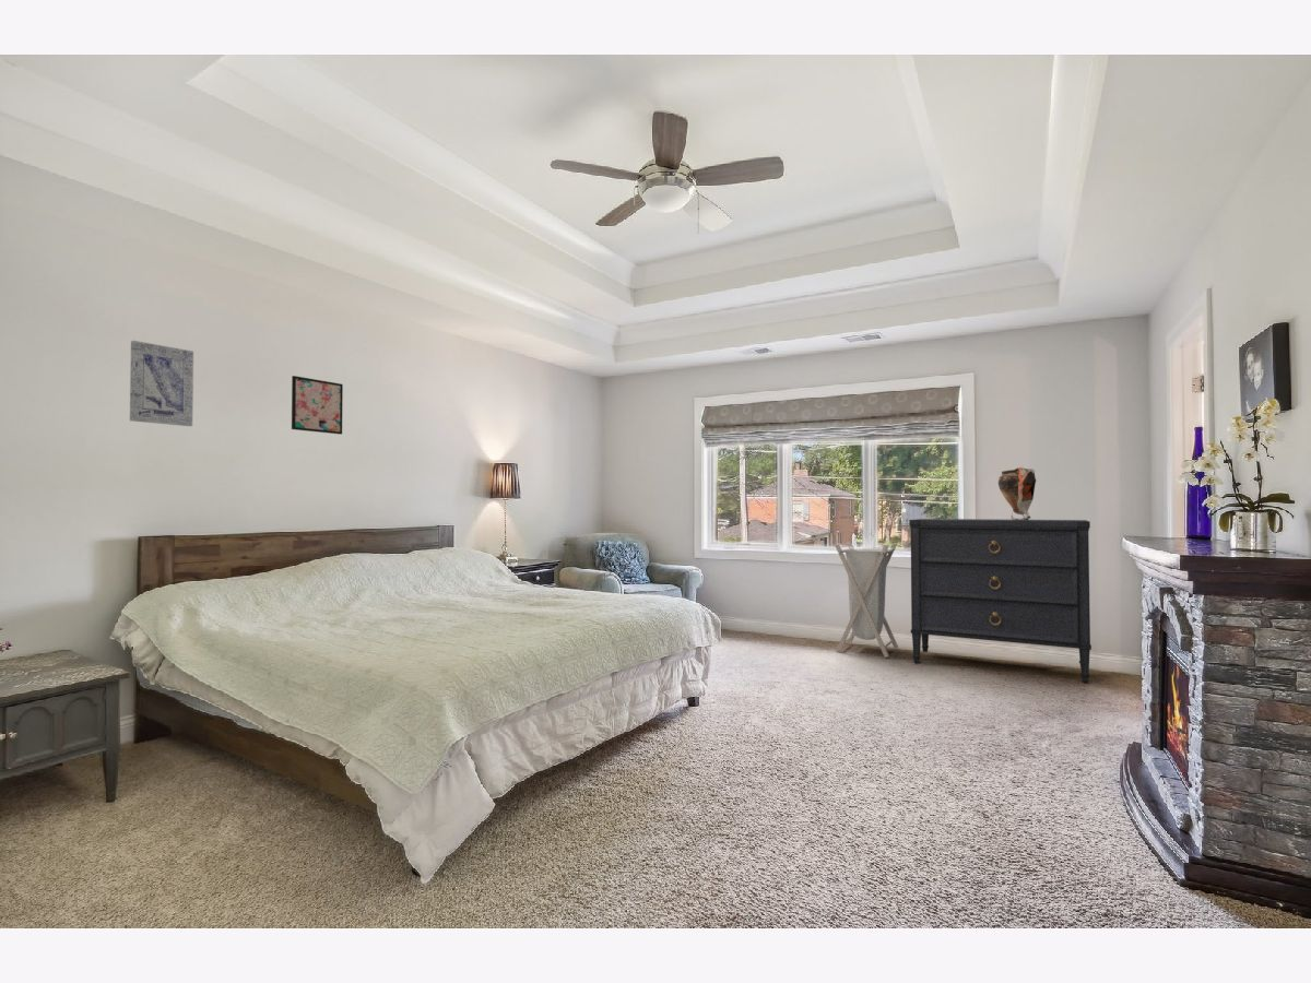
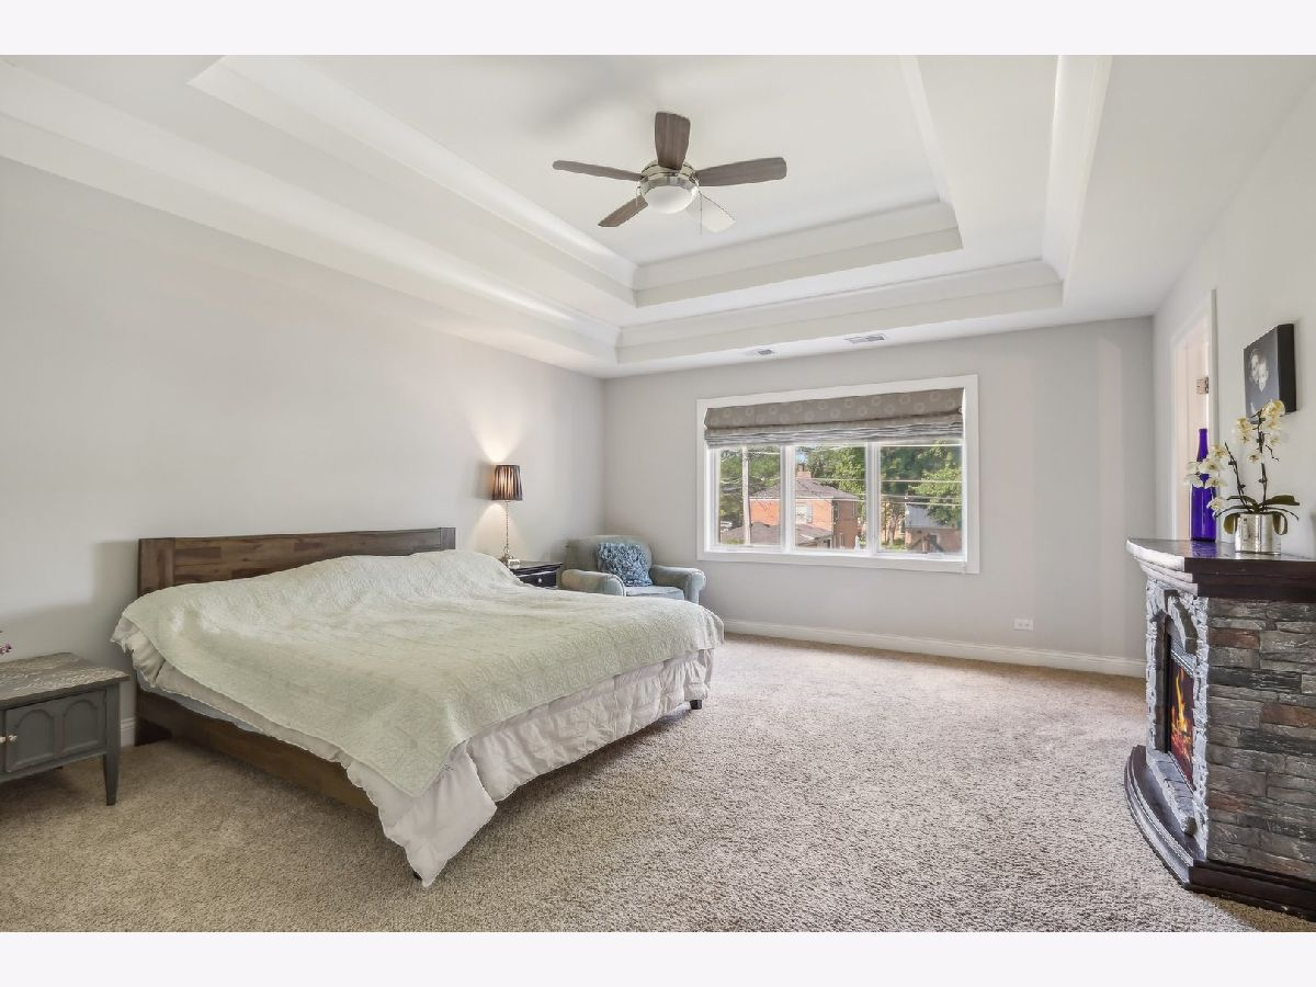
- vase [997,466,1037,520]
- wall art [129,340,194,427]
- dresser [908,518,1092,684]
- laundry hamper [834,541,899,659]
- wall art [291,375,344,436]
